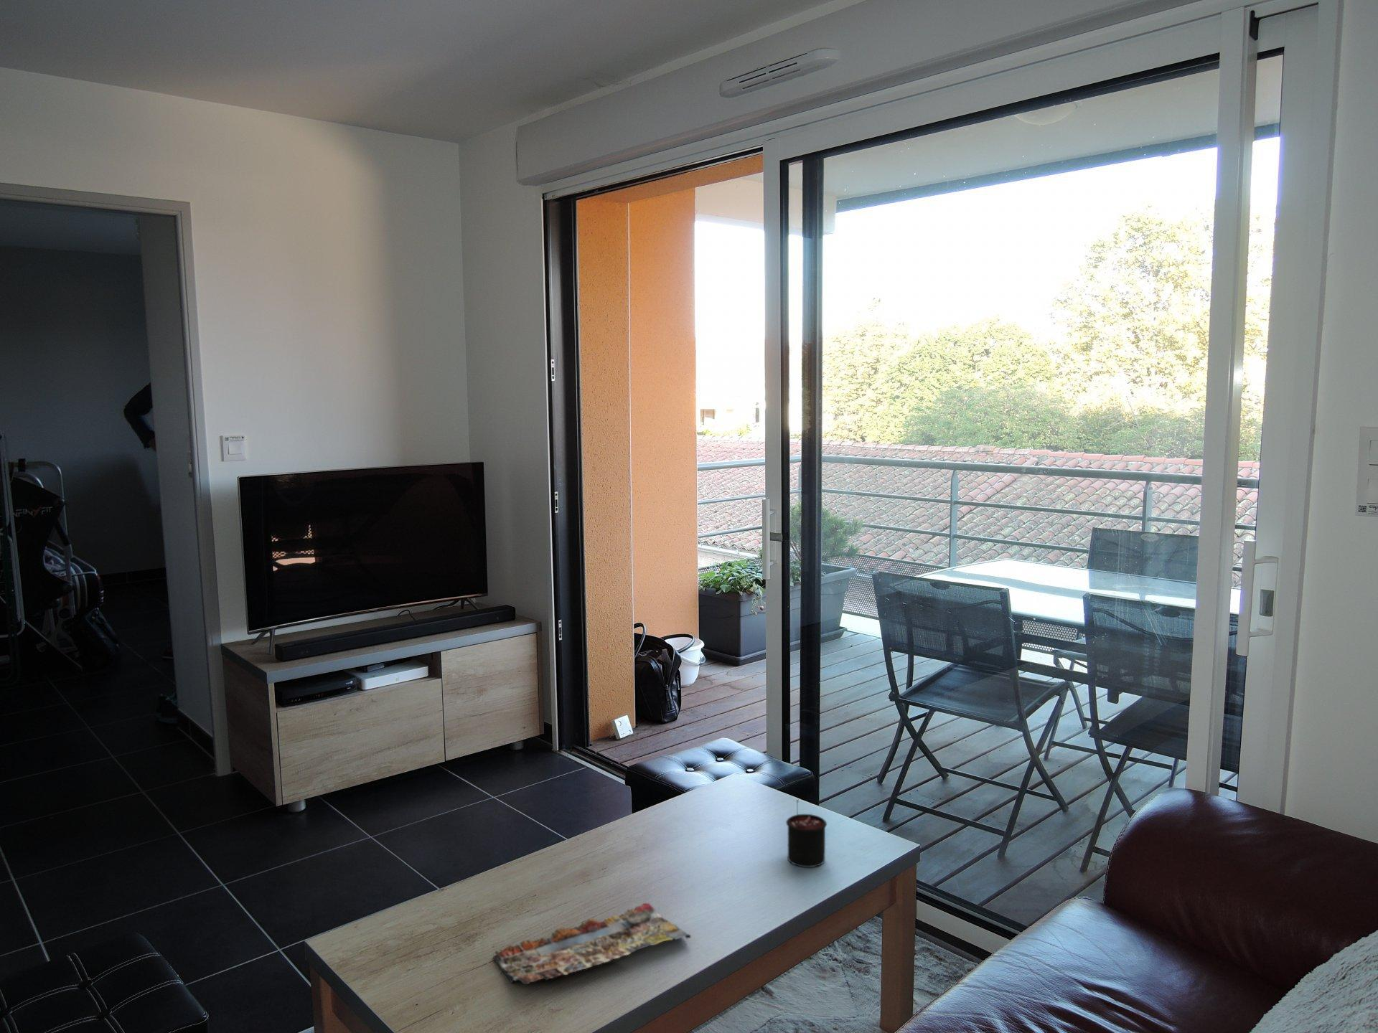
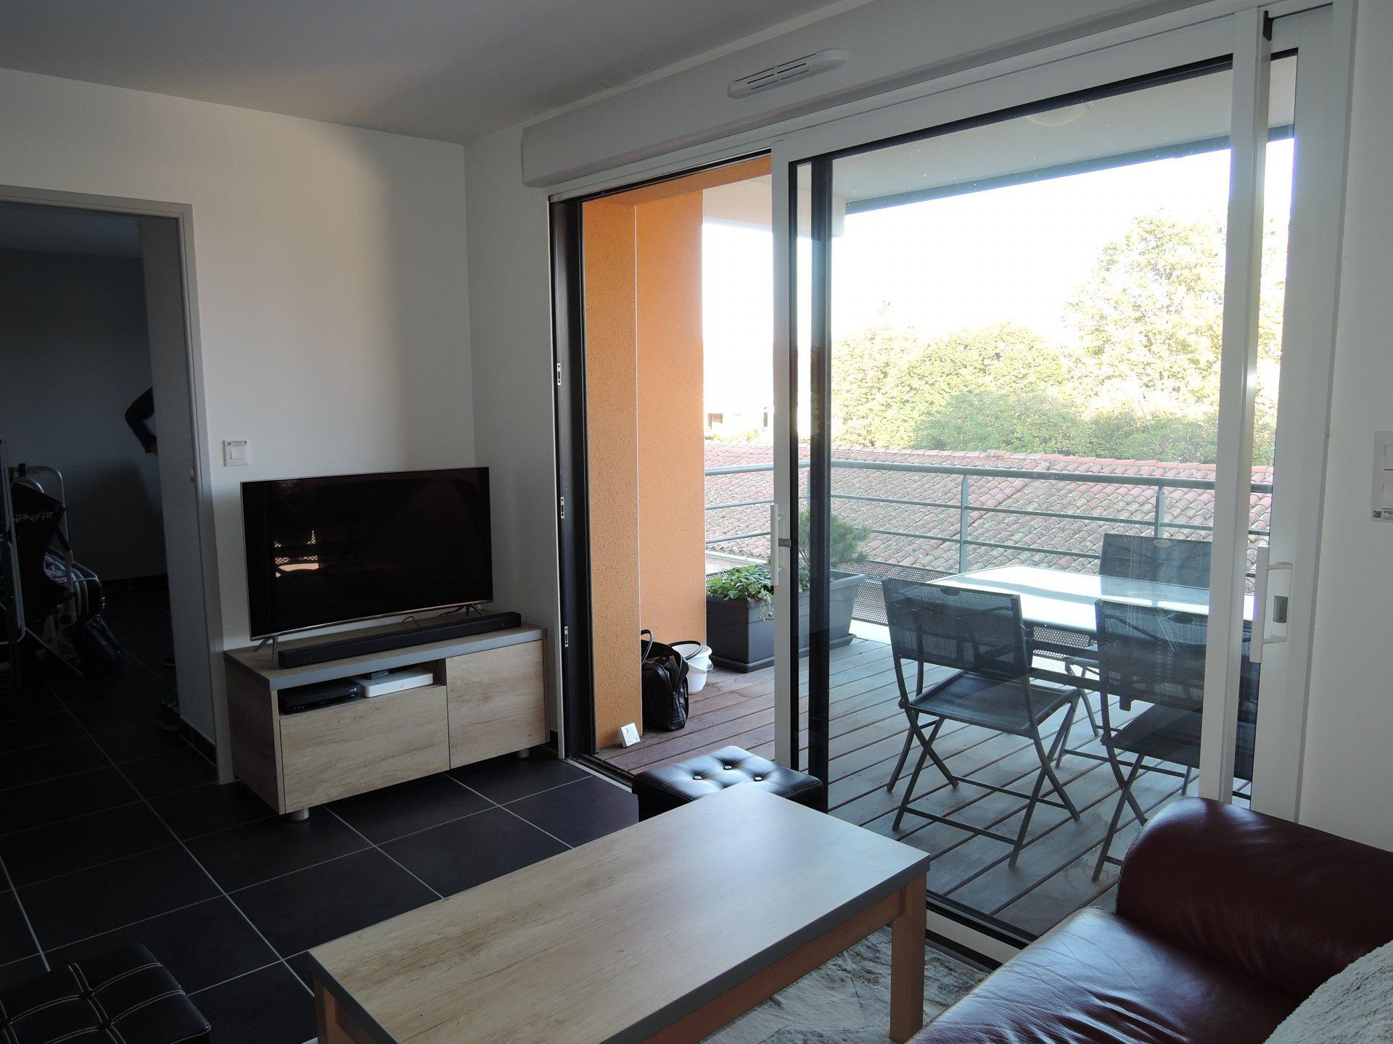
- candle [786,799,828,868]
- magazine [493,903,692,985]
